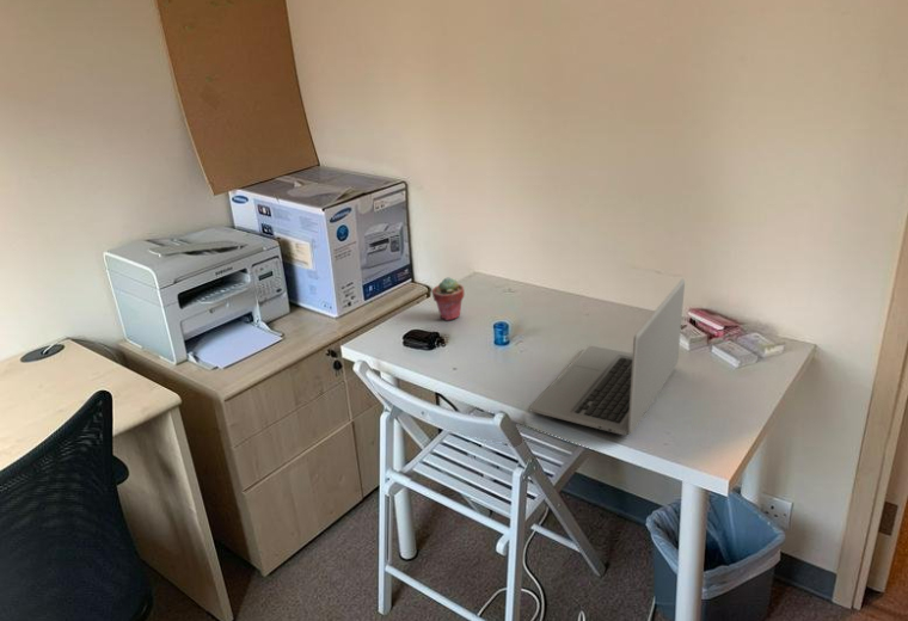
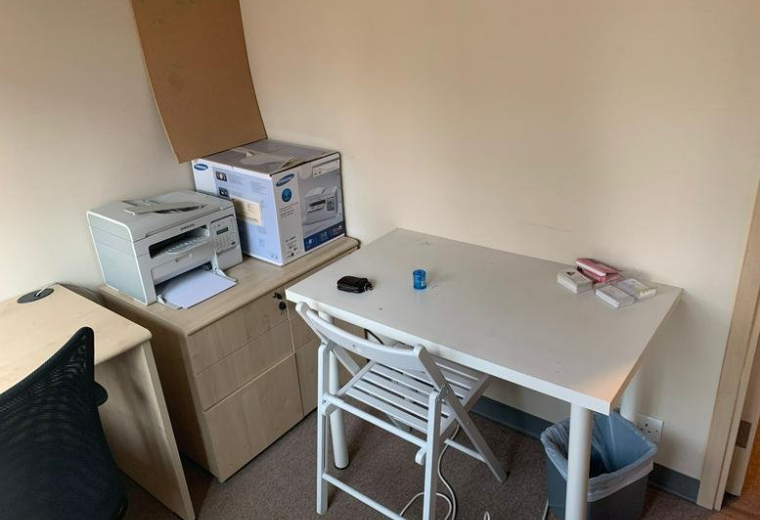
- potted succulent [430,276,466,321]
- laptop [529,277,686,436]
